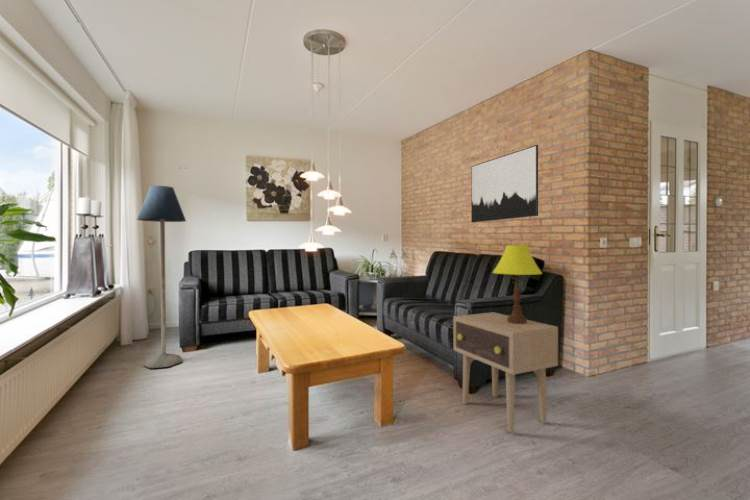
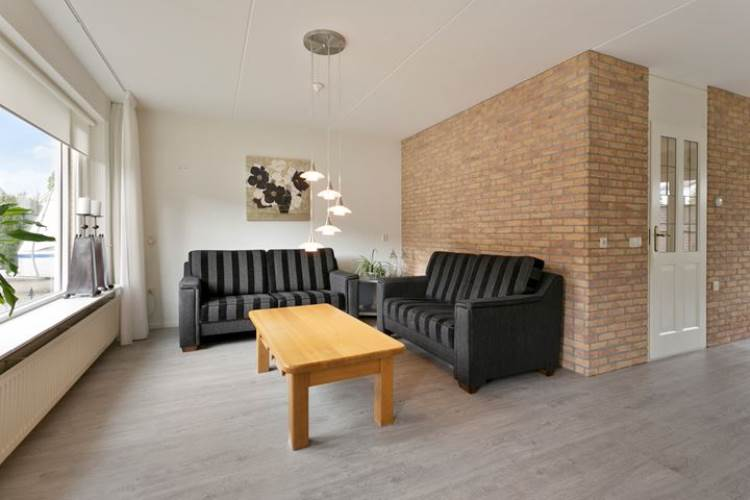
- wall art [470,144,539,223]
- floor lamp [136,185,187,369]
- side table [452,311,559,433]
- table lamp [491,244,543,324]
